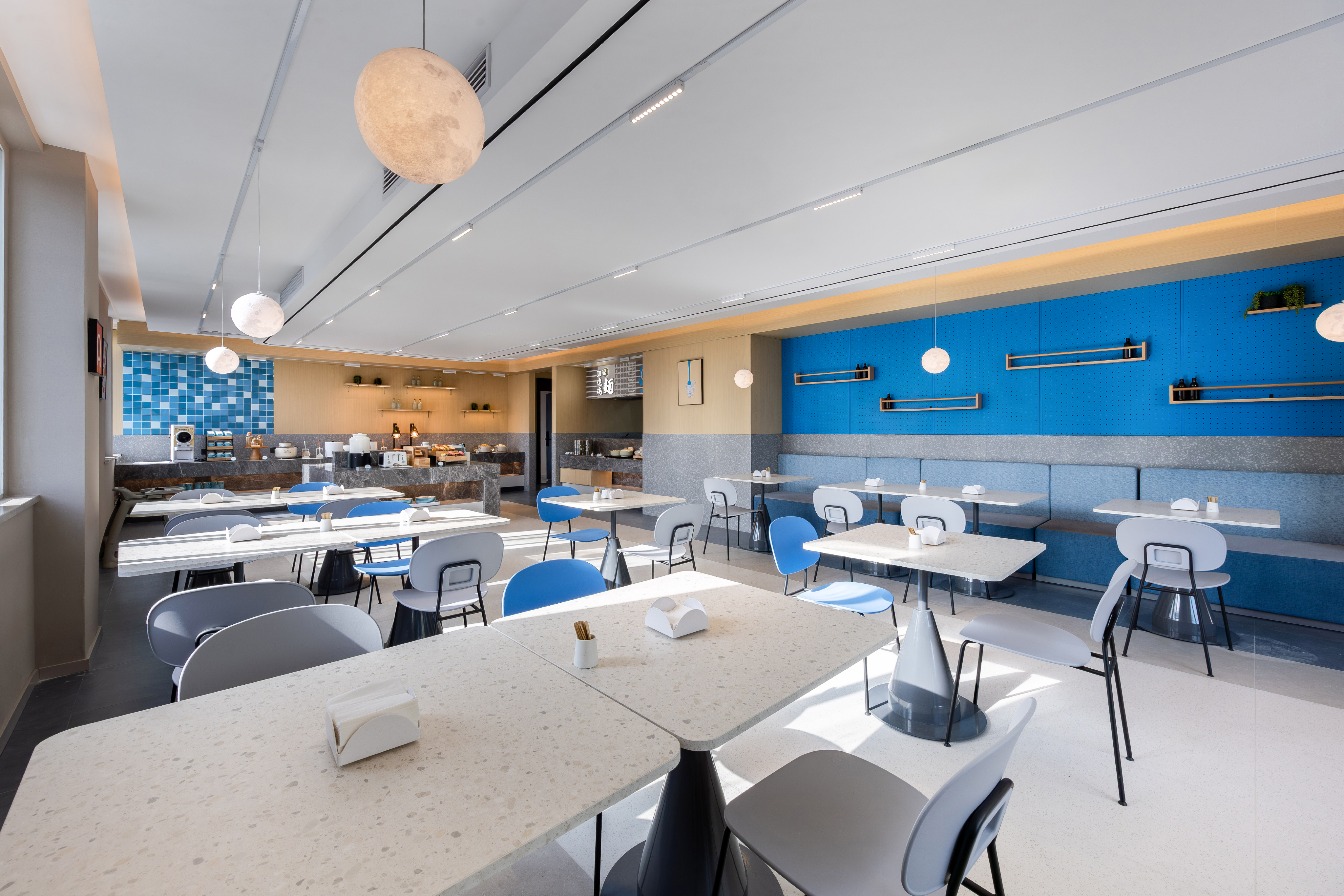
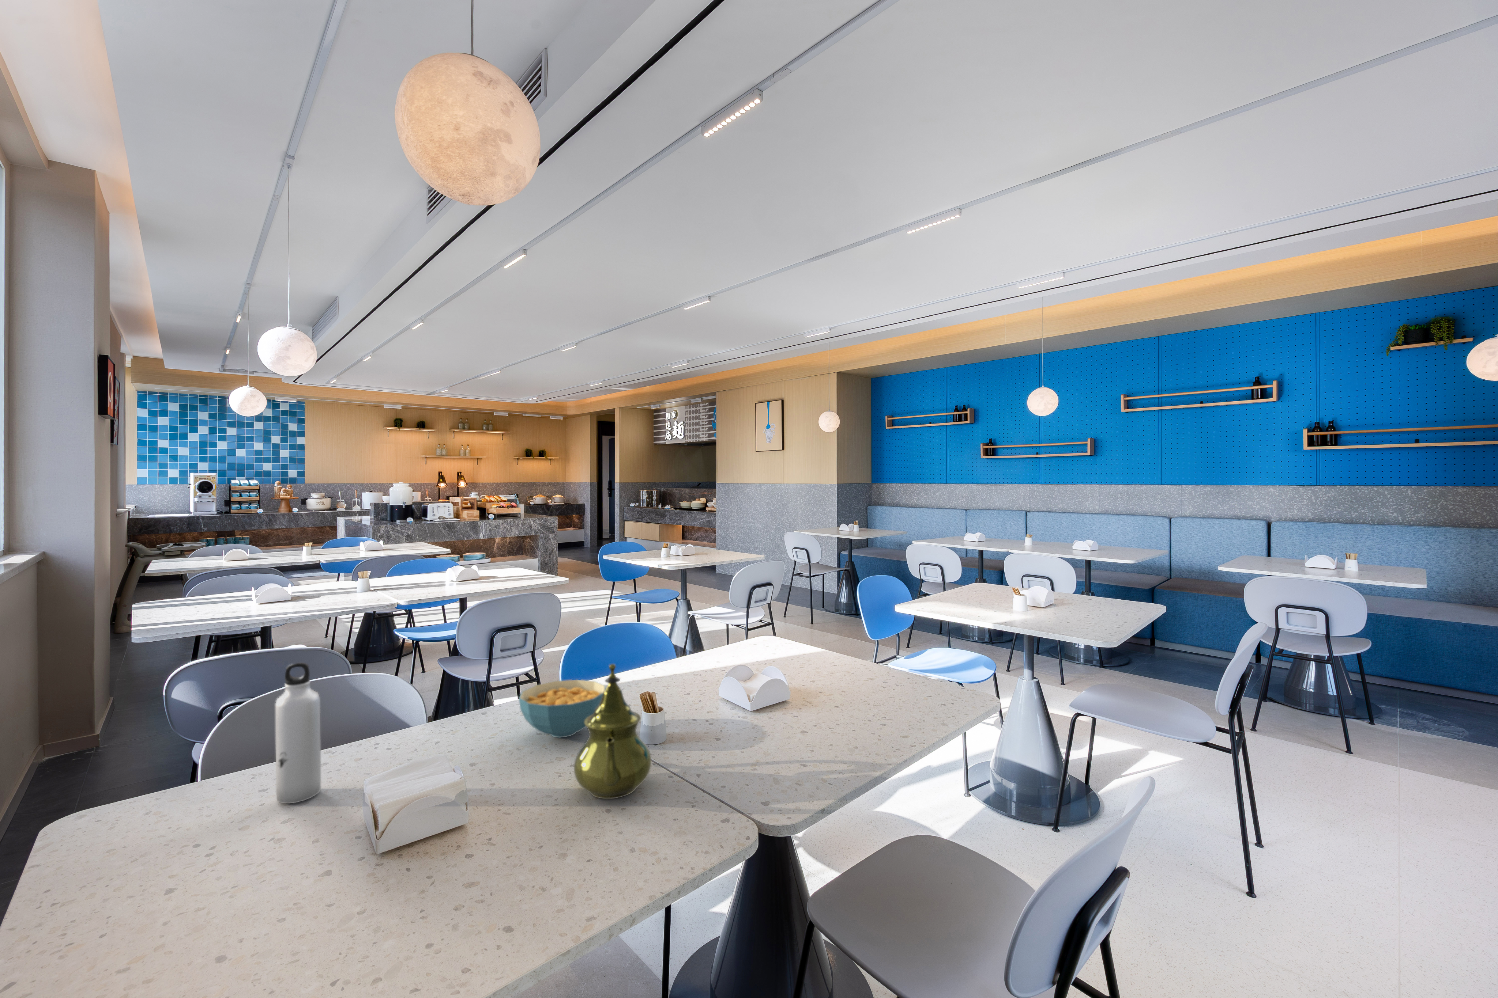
+ teapot [574,664,652,800]
+ cereal bowl [518,679,606,738]
+ water bottle [275,662,321,804]
